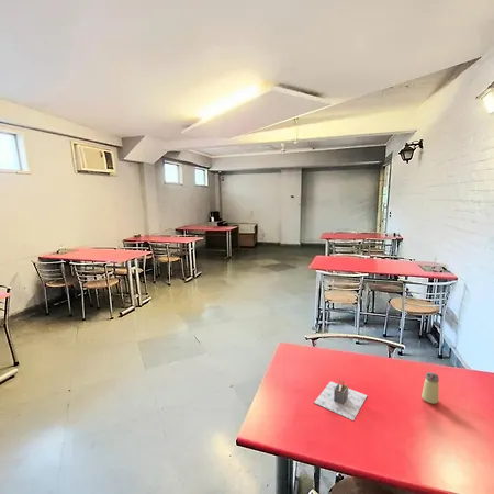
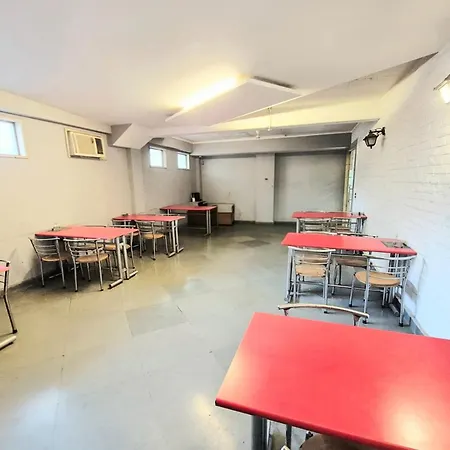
- saltshaker [420,371,440,405]
- napkin holder [313,378,368,422]
